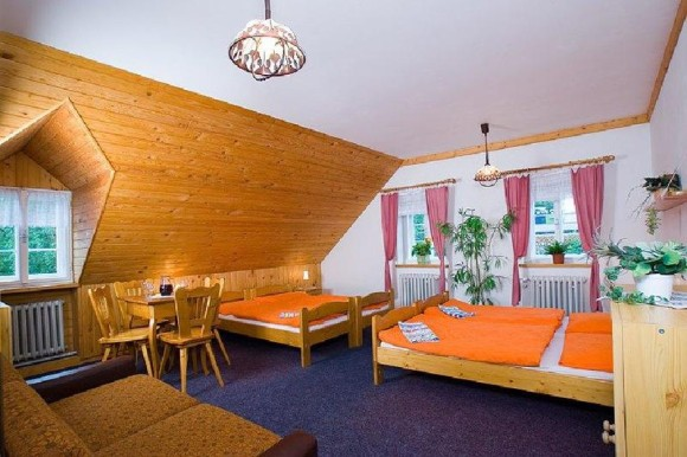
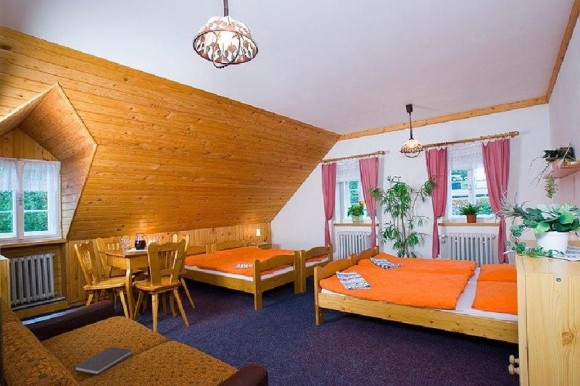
+ diary [73,346,133,376]
